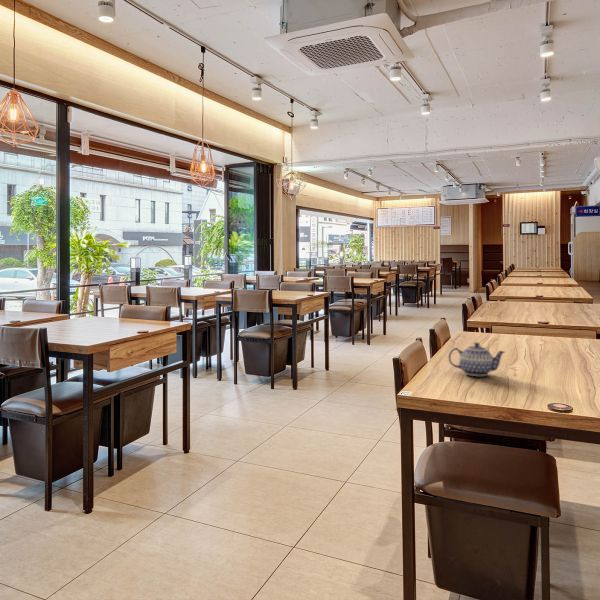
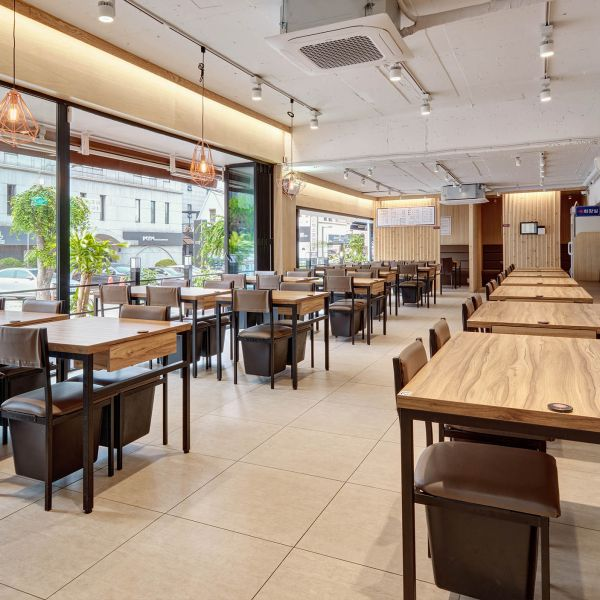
- teapot [448,341,507,377]
